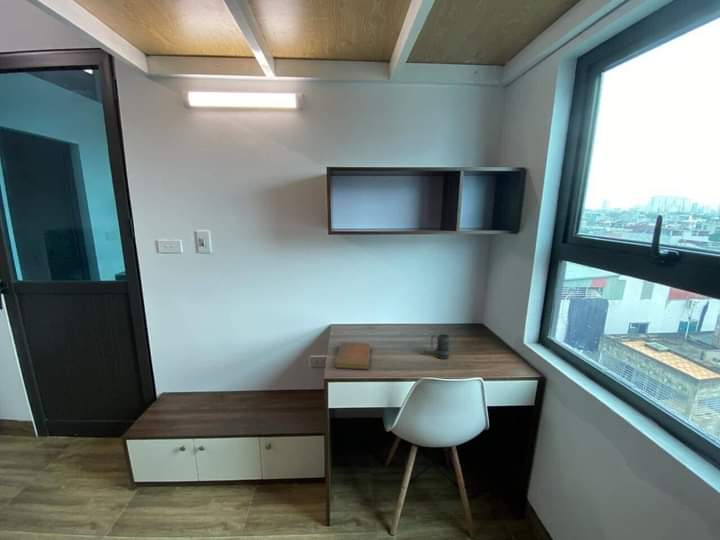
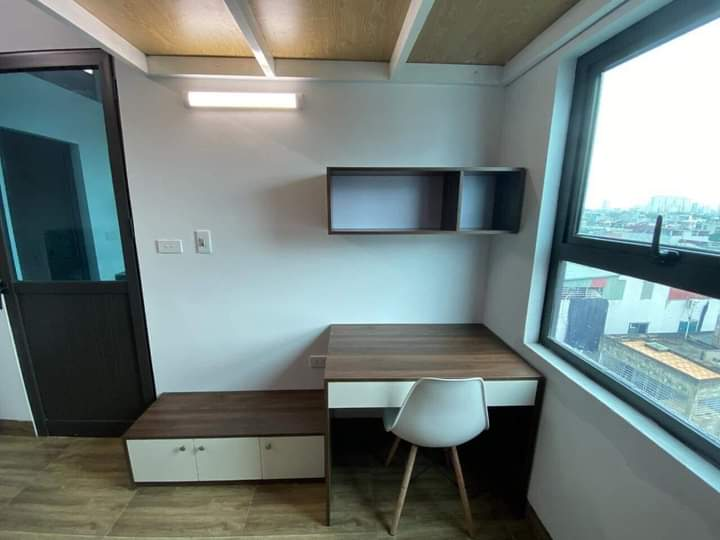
- notebook [333,341,371,370]
- mug [430,333,451,360]
